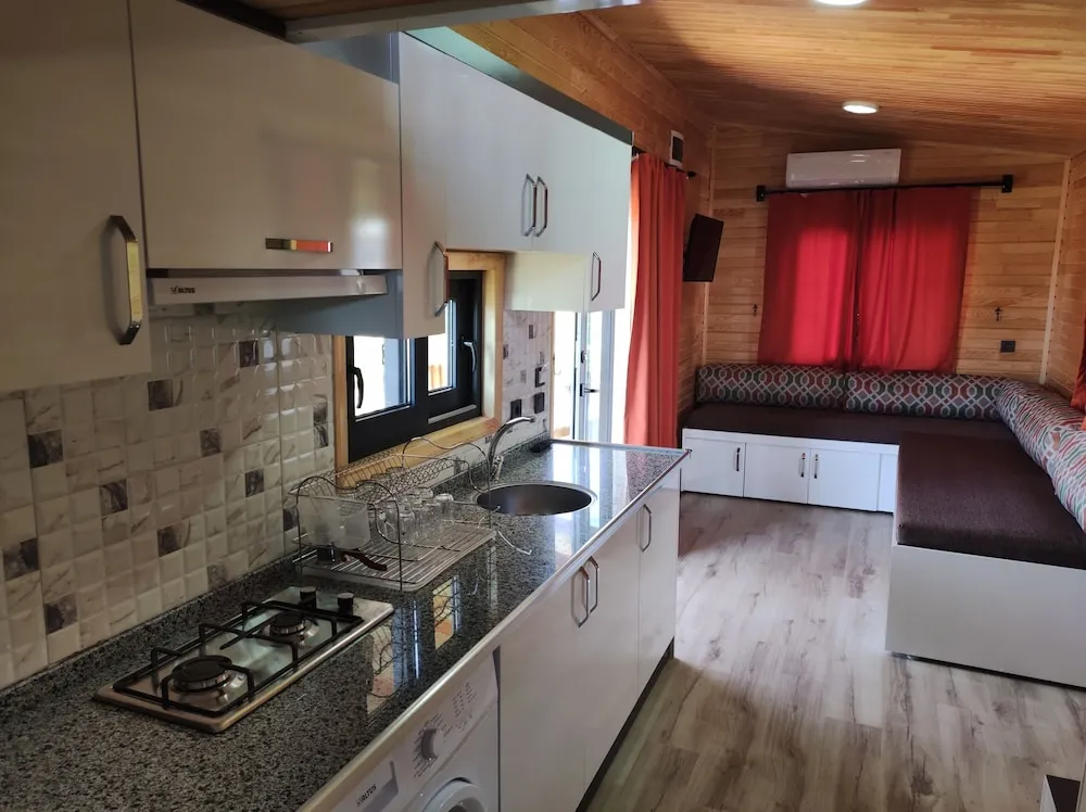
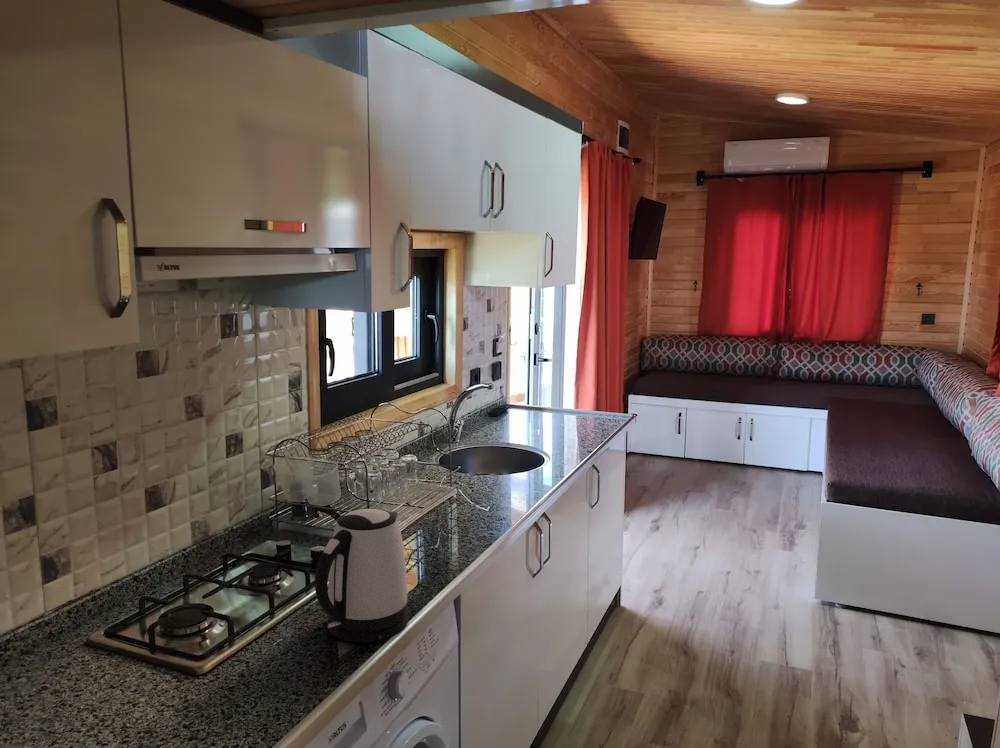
+ kettle [314,508,409,643]
